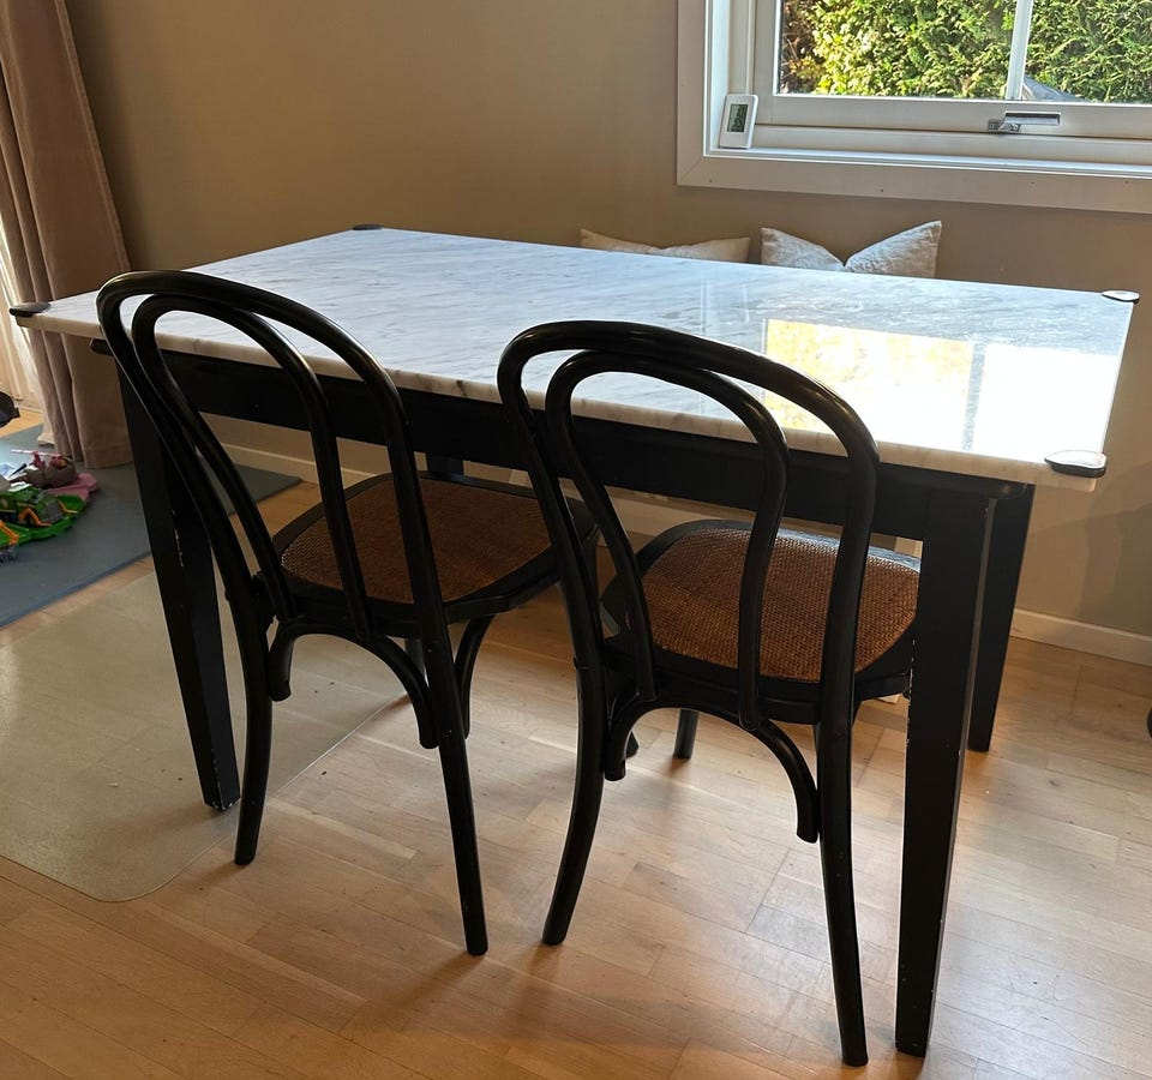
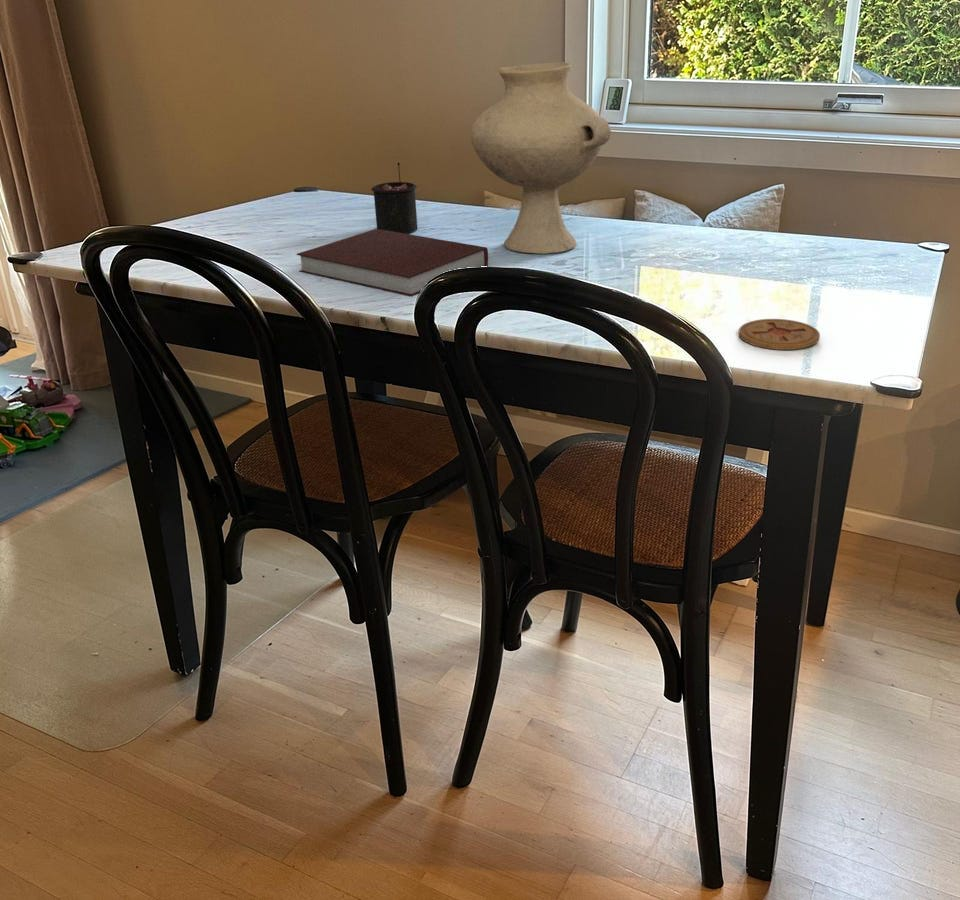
+ candle [370,162,419,234]
+ notebook [295,228,489,297]
+ vase [469,61,612,255]
+ coaster [738,318,821,351]
